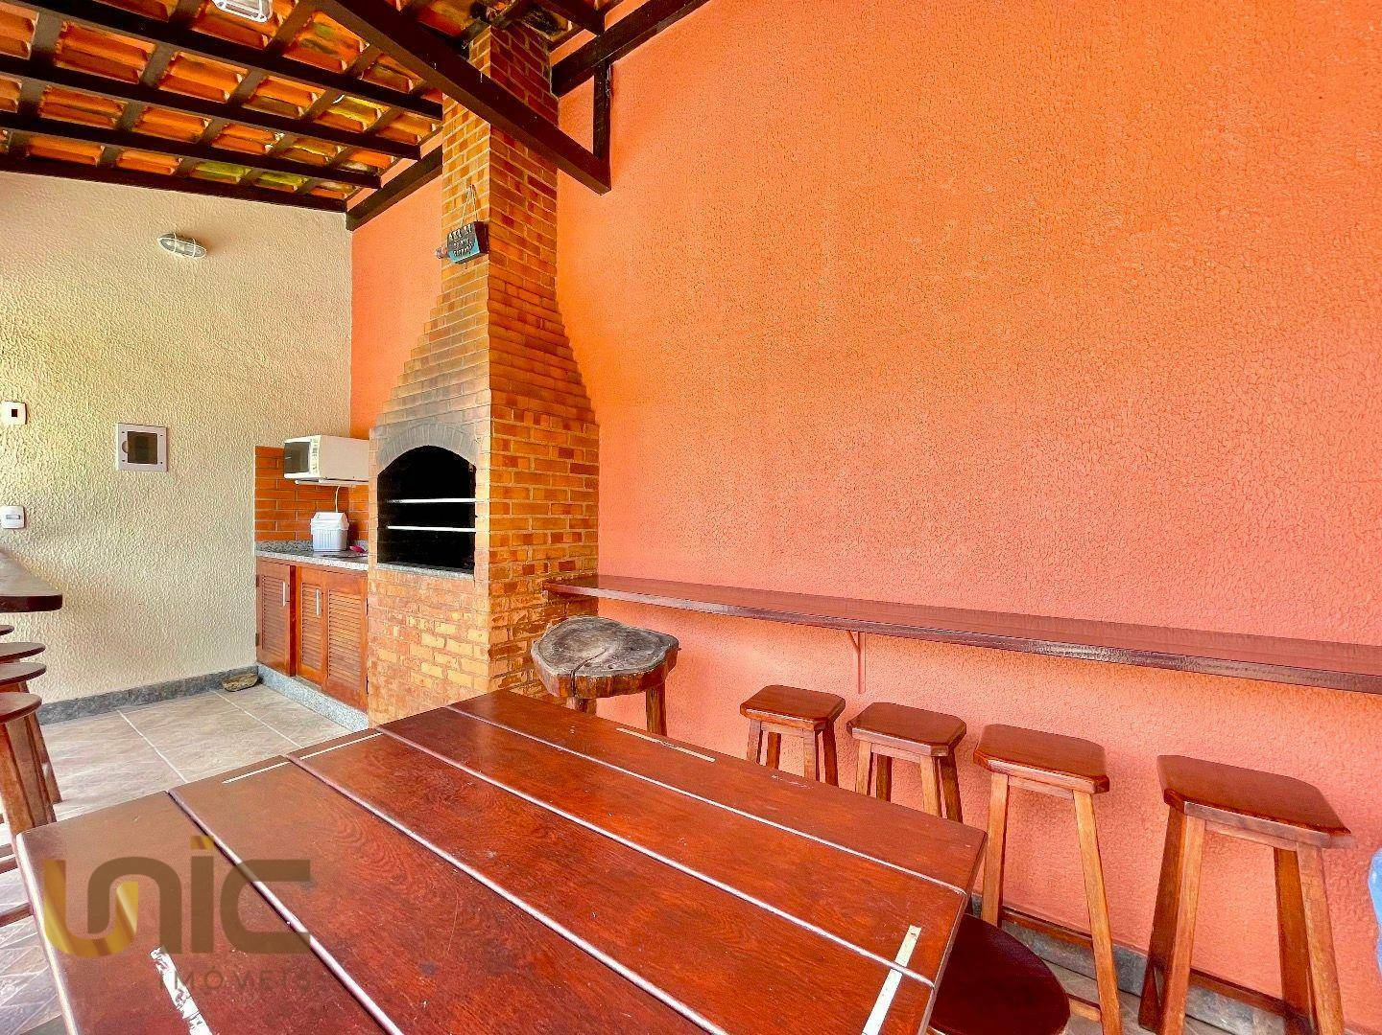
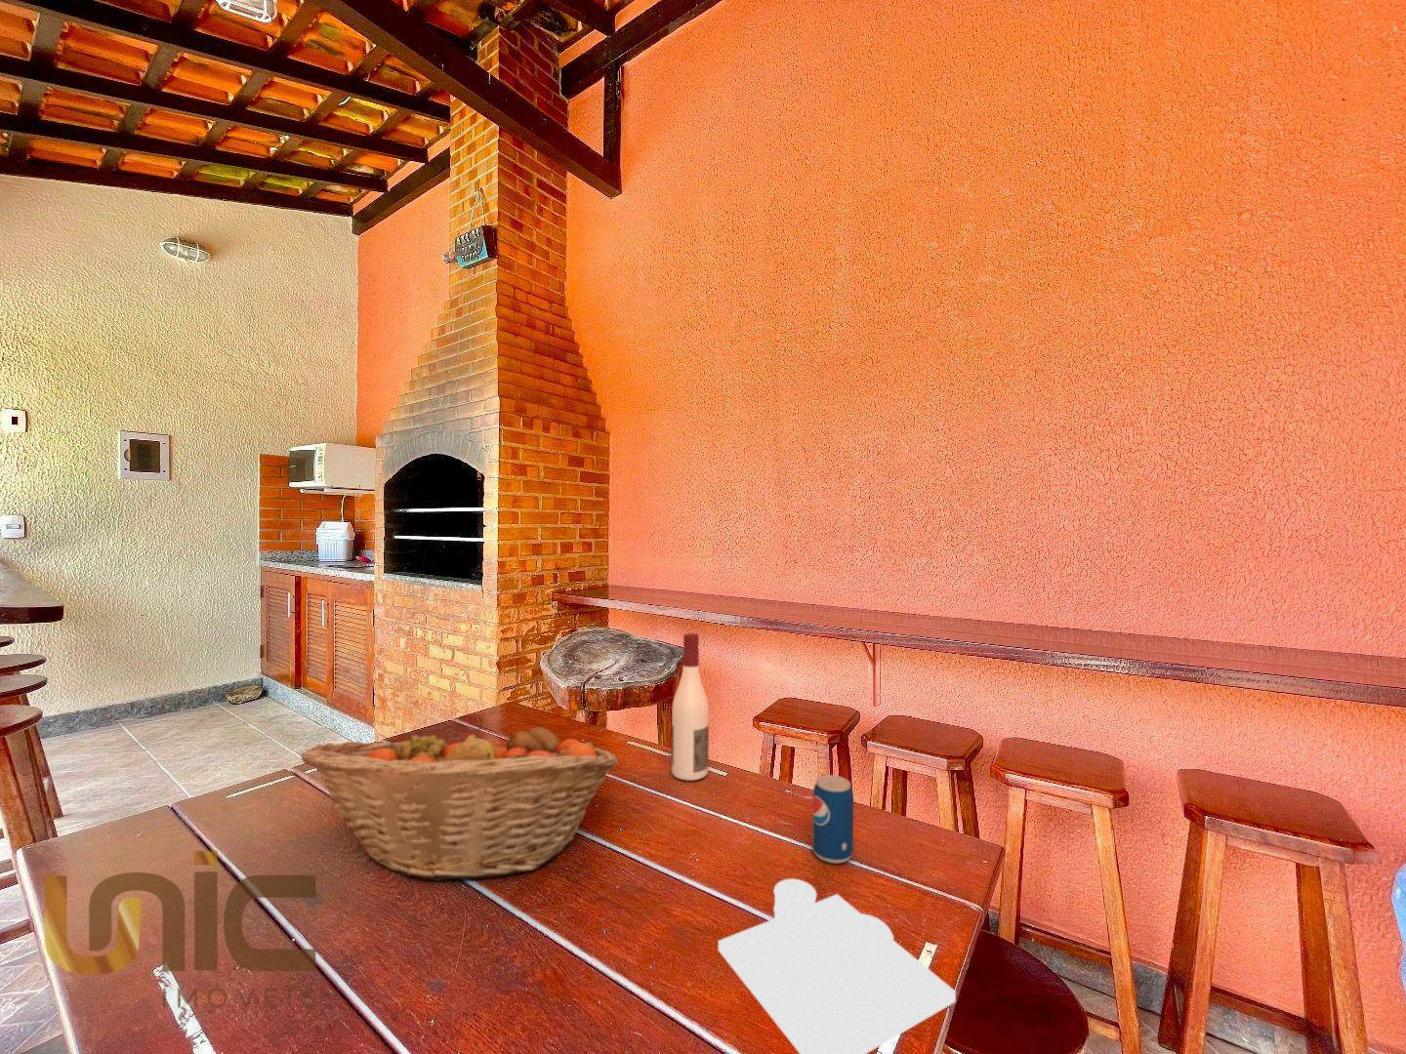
+ fruit basket [300,717,619,882]
+ beverage can [811,774,856,865]
+ salt and pepper shaker set [717,878,957,1054]
+ alcohol [671,632,710,782]
